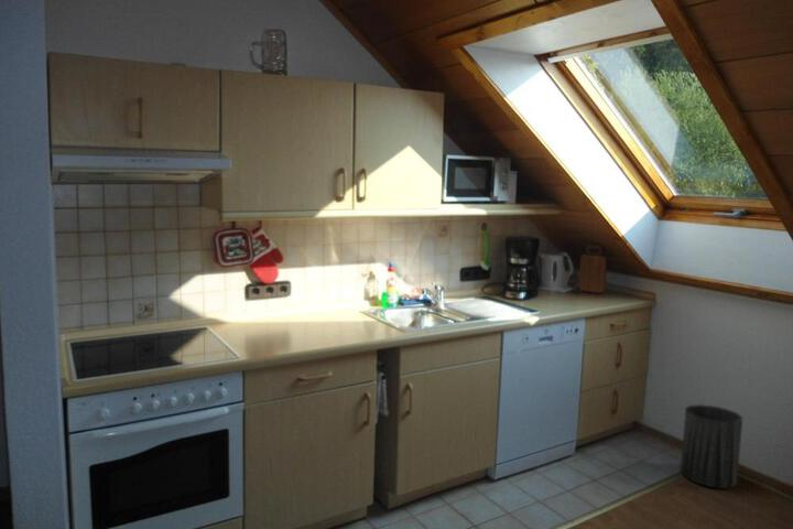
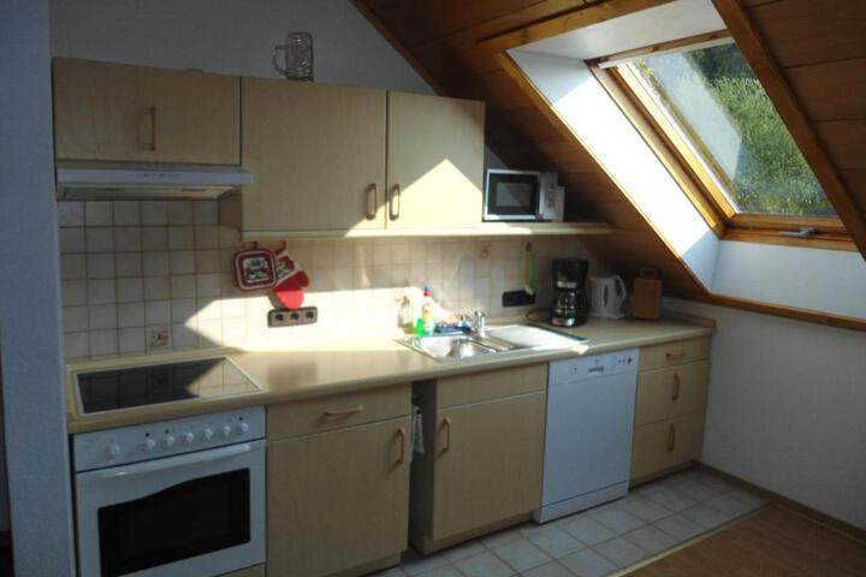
- trash can [680,403,743,489]
